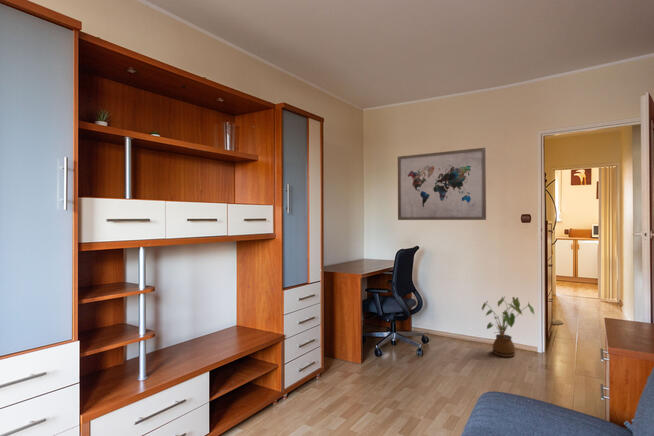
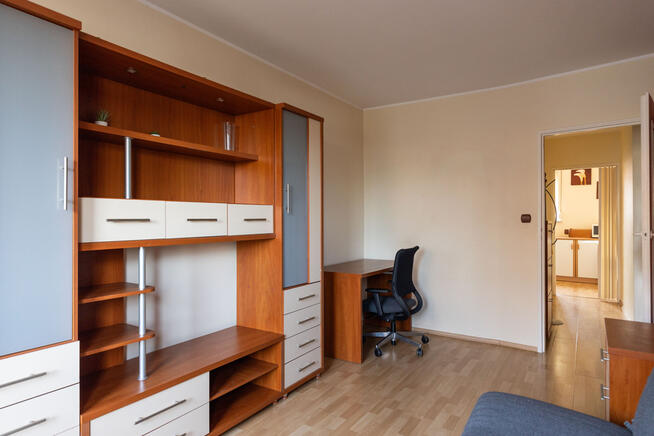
- wall art [397,147,487,221]
- house plant [481,296,535,358]
